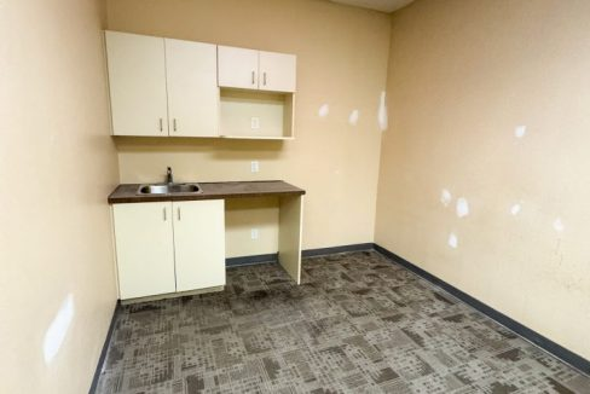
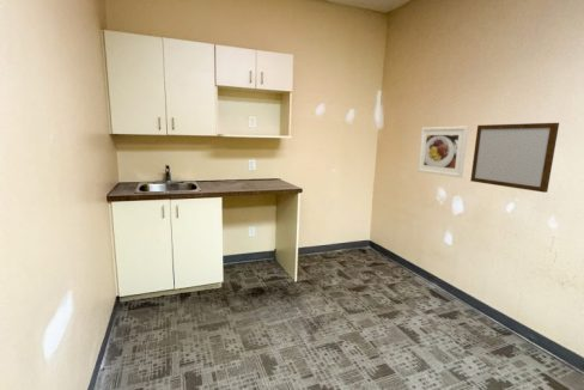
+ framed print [416,126,469,178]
+ writing board [469,122,560,194]
